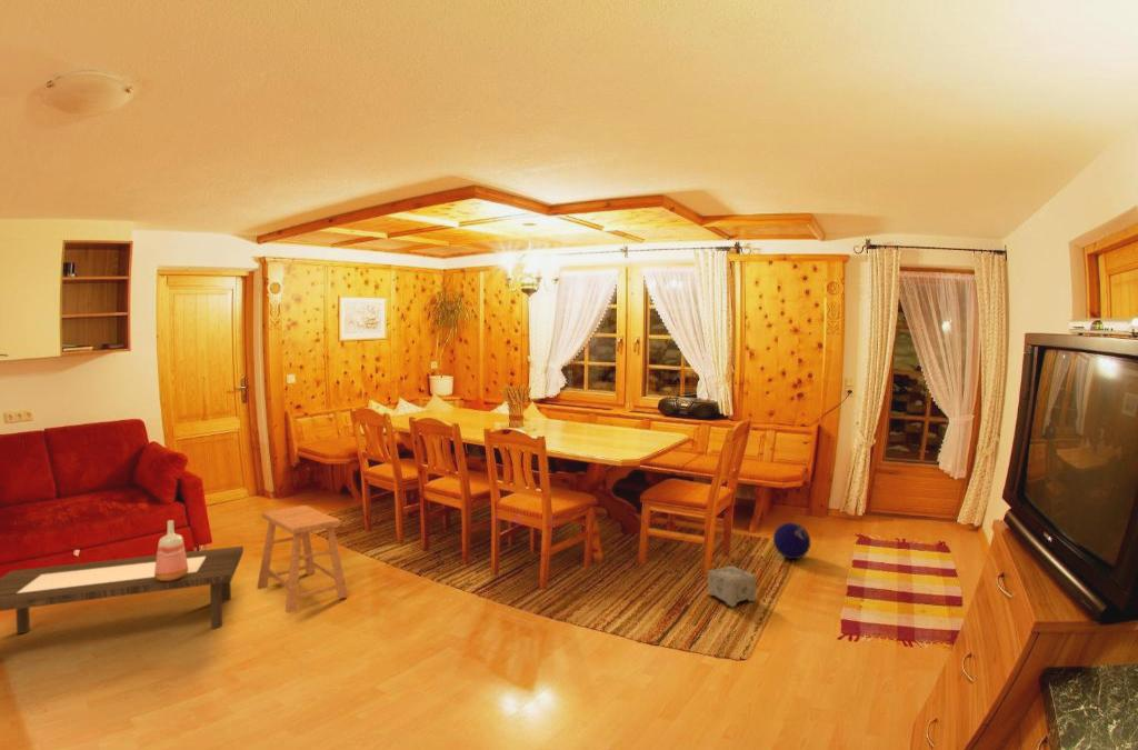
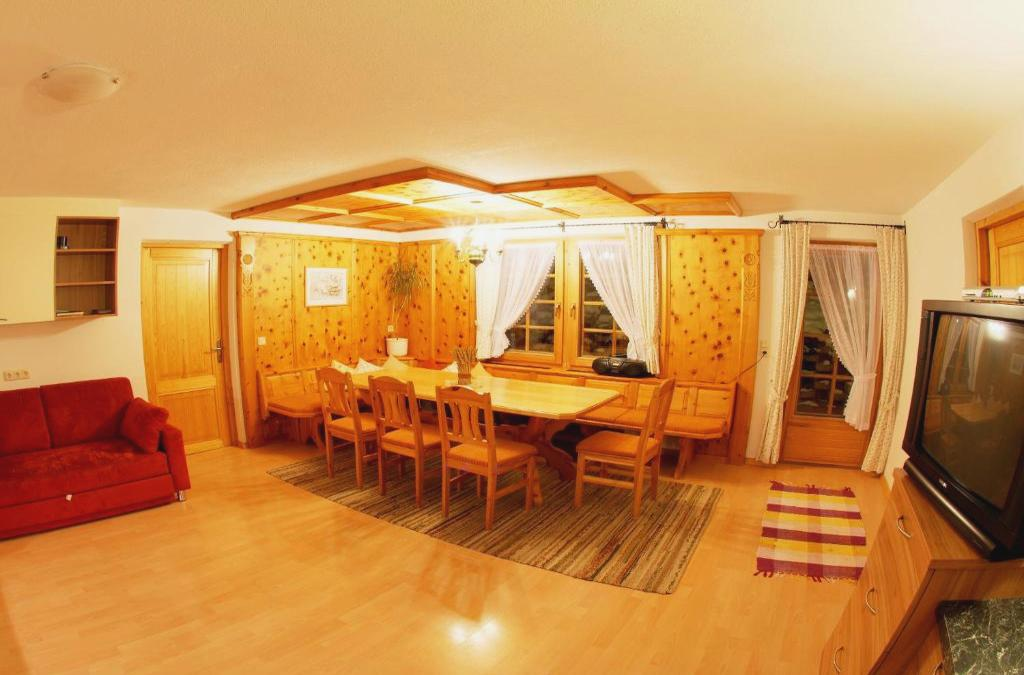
- planter [707,566,757,608]
- vase [154,519,188,581]
- ball [772,521,811,560]
- coffee table [0,544,244,634]
- stool [256,504,350,614]
